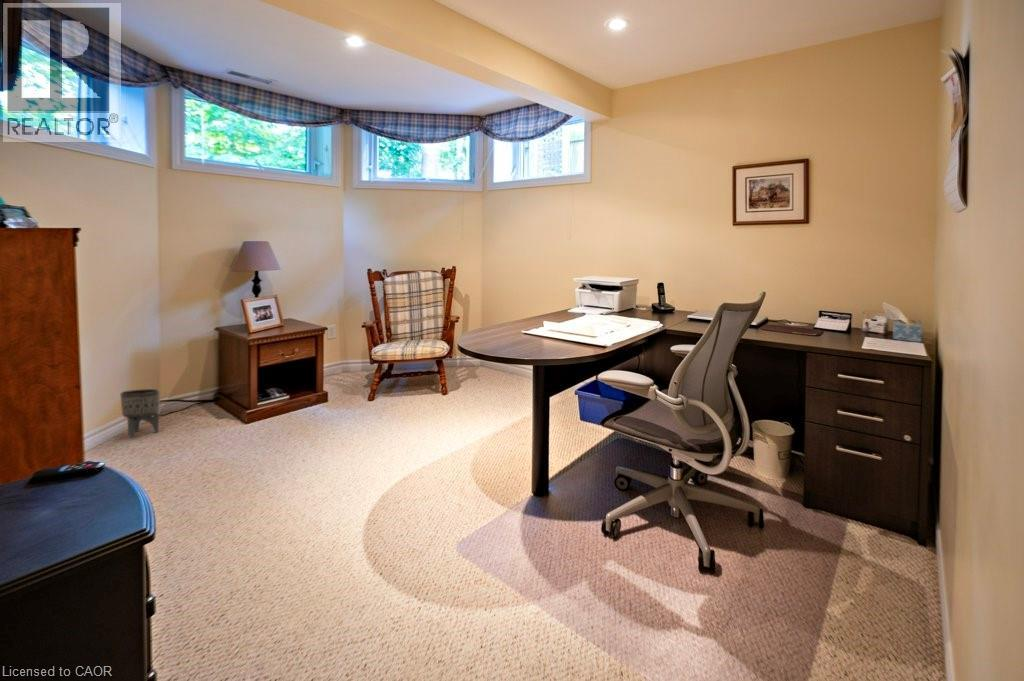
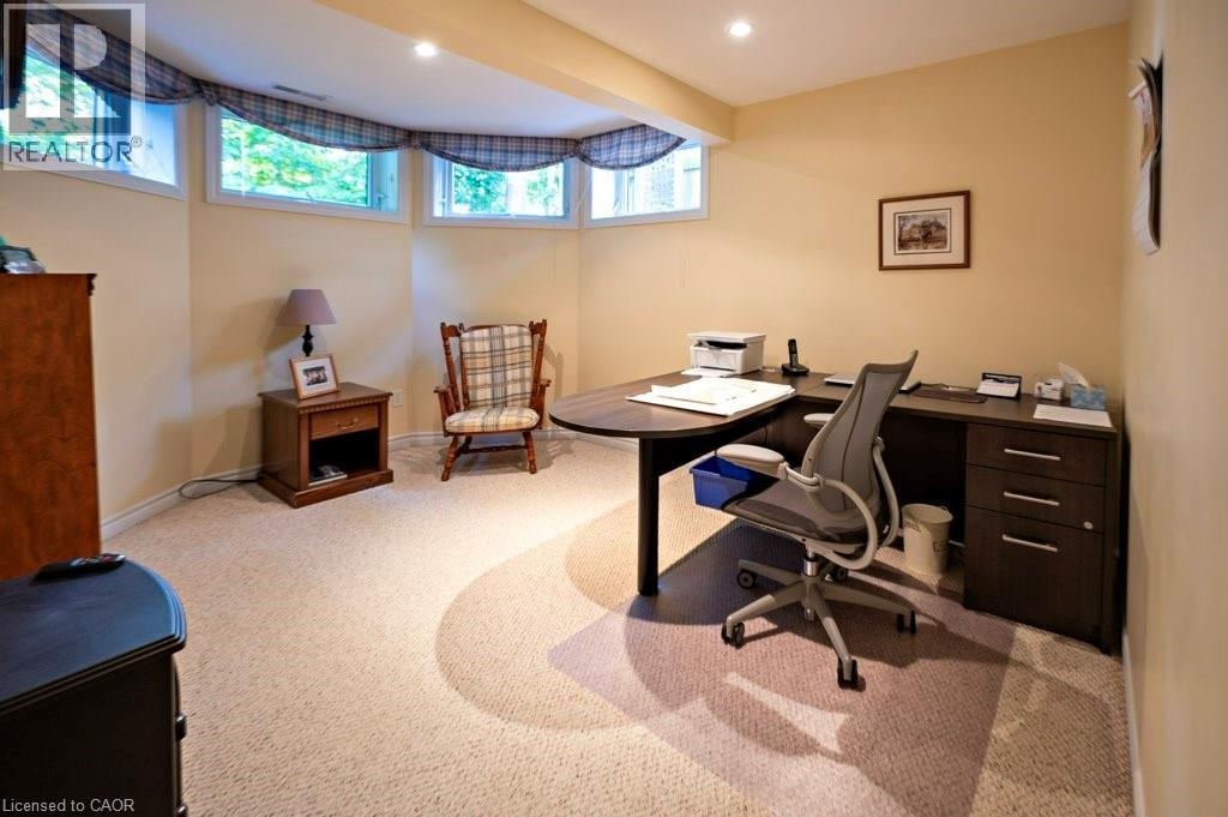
- planter [119,388,161,438]
